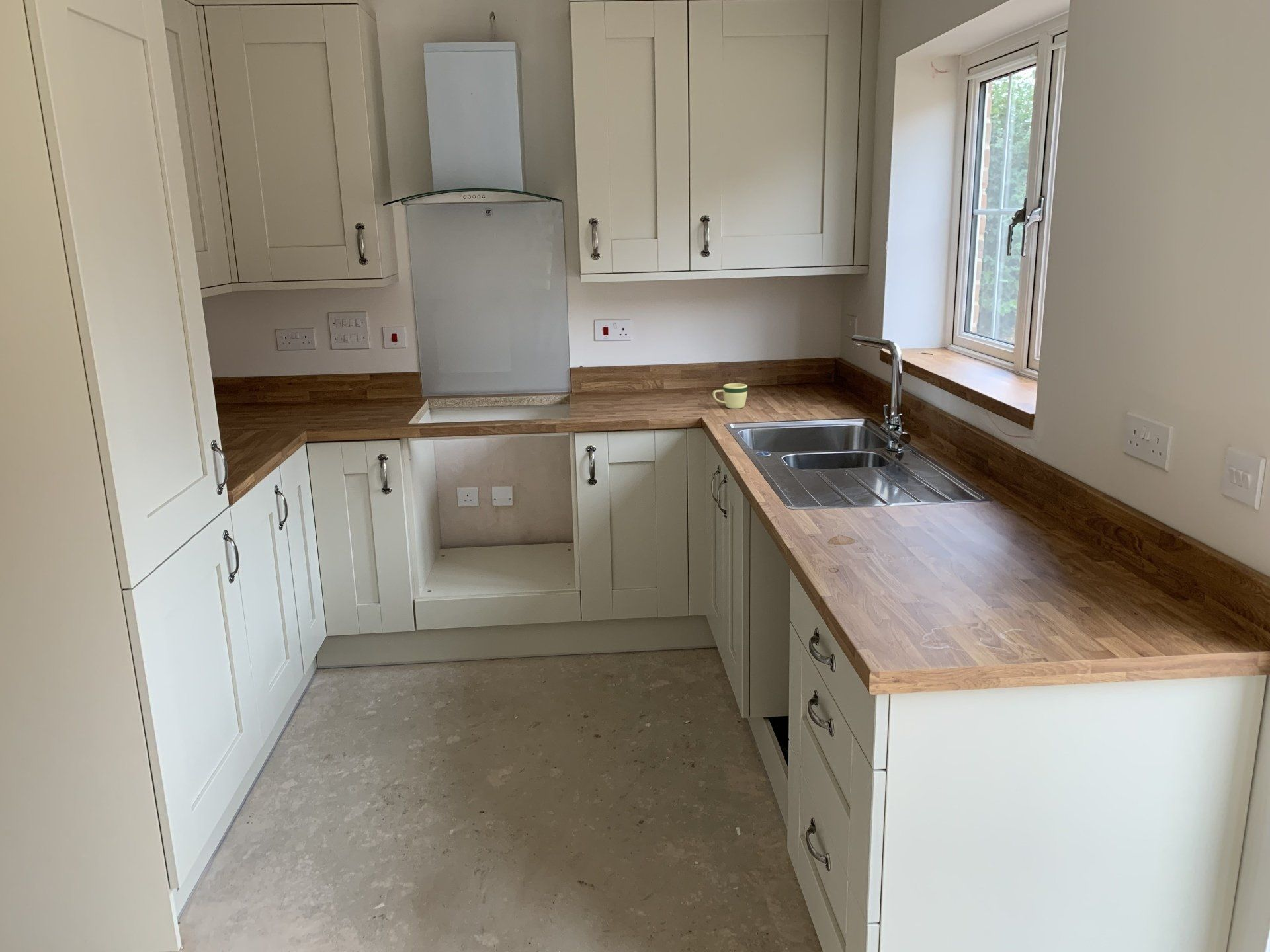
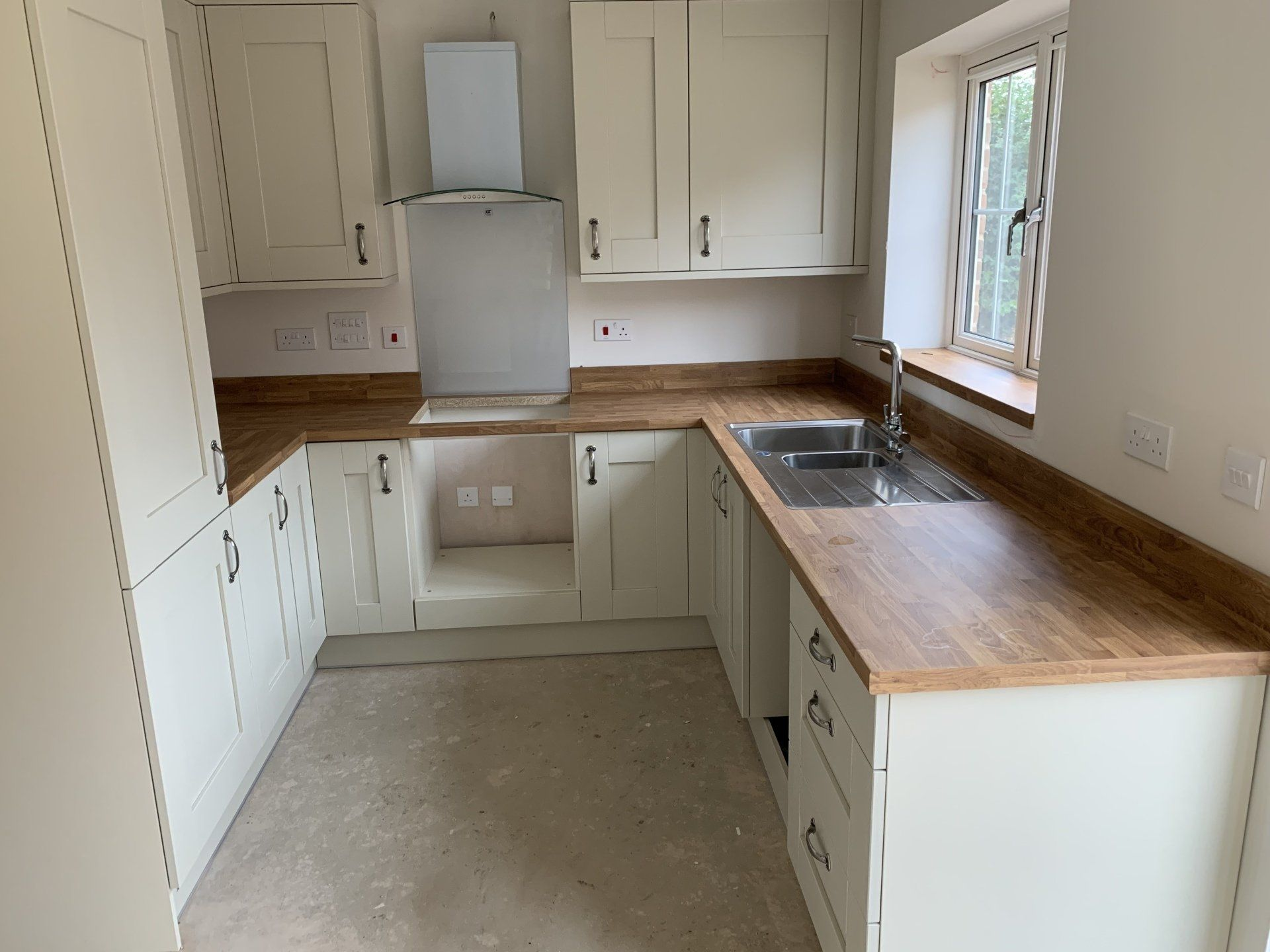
- mug [712,383,748,409]
